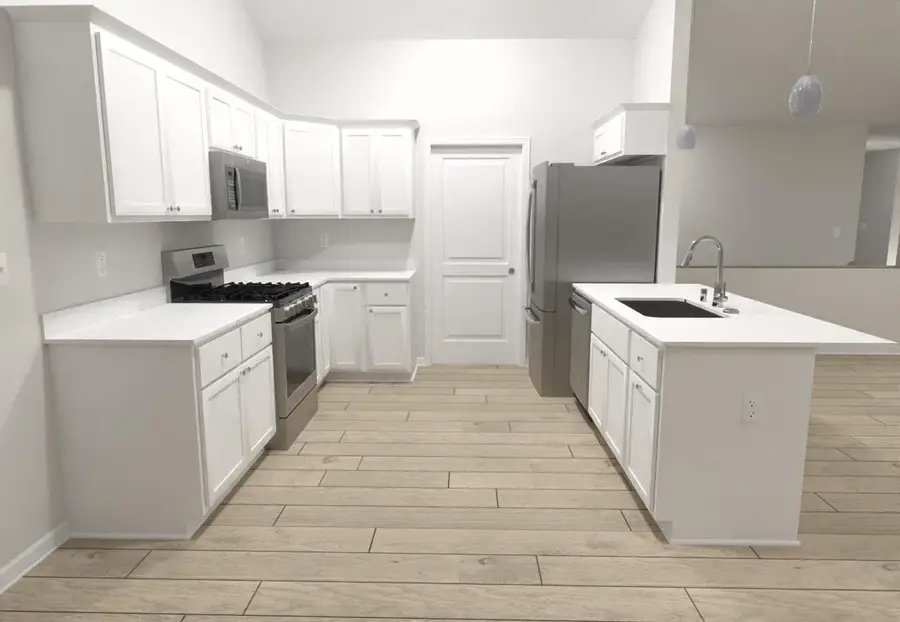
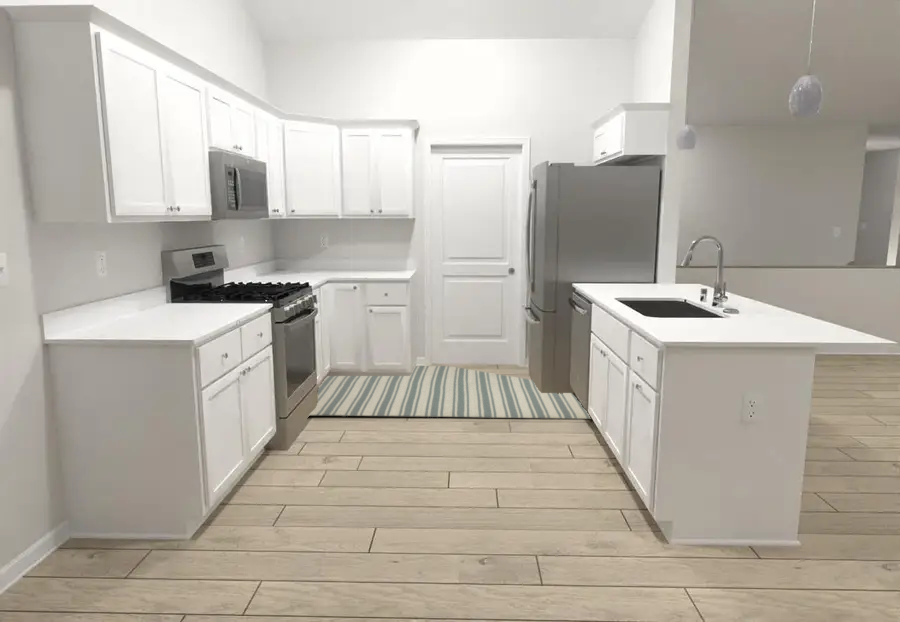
+ rug [308,365,592,420]
